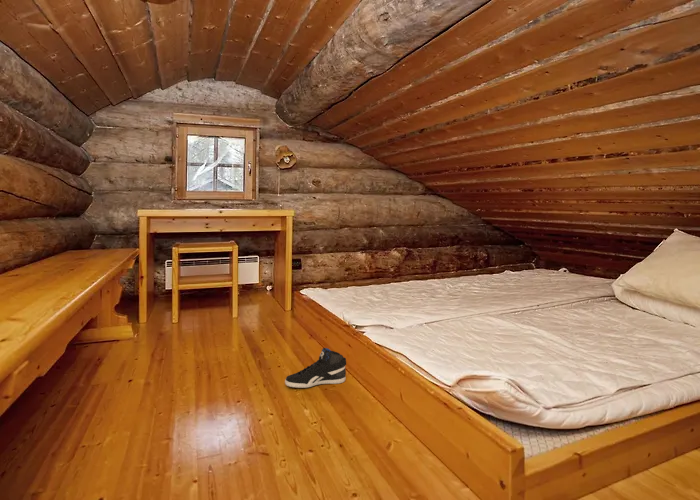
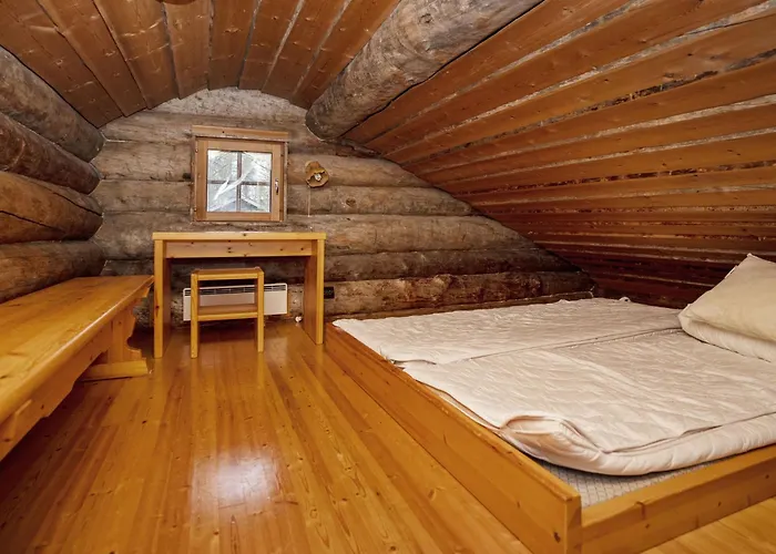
- sneaker [284,347,347,389]
